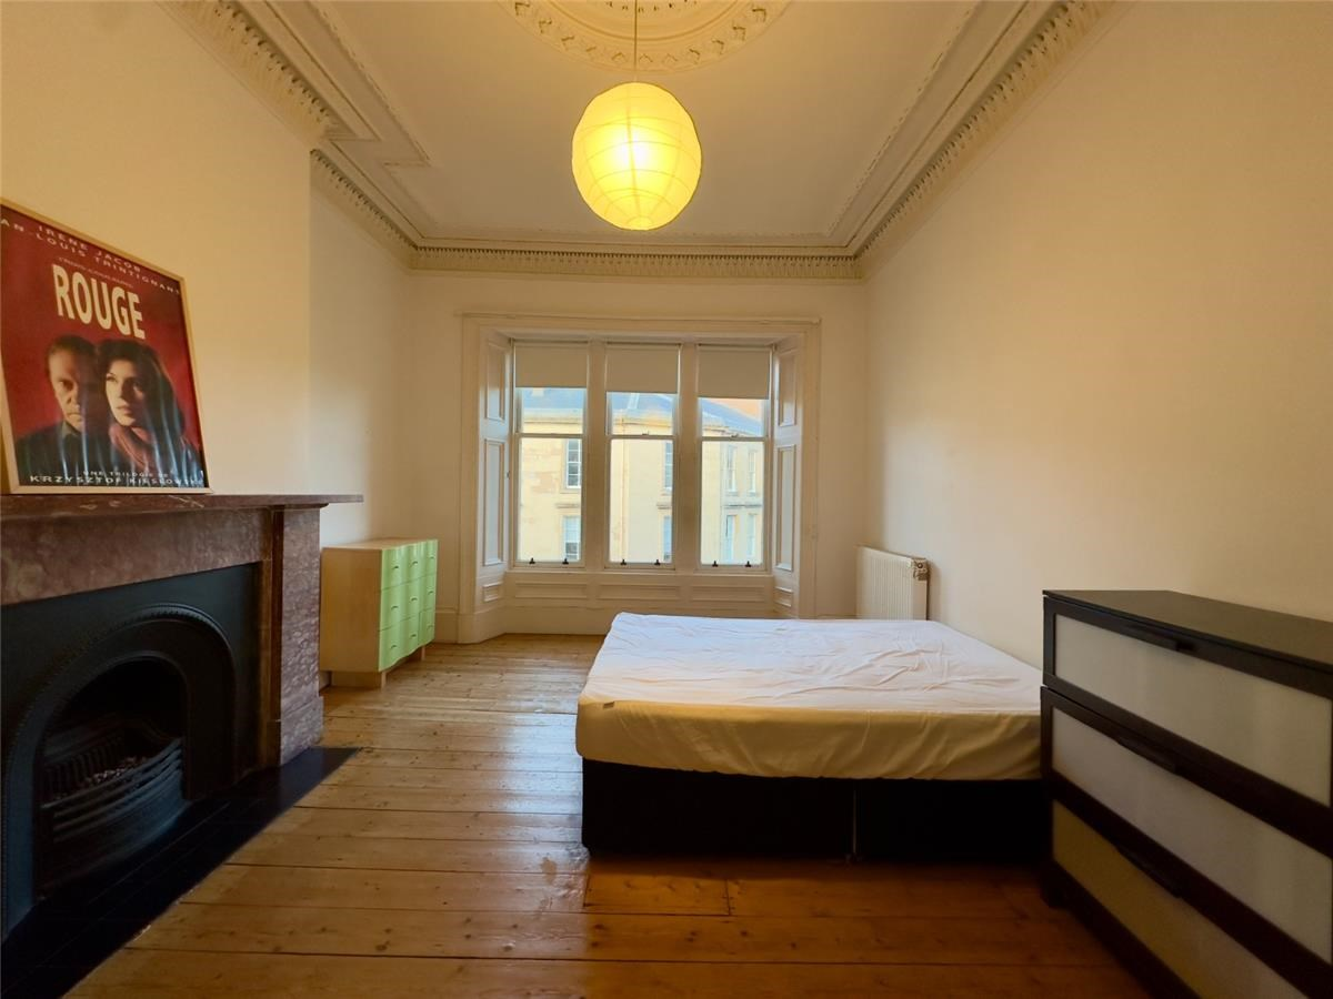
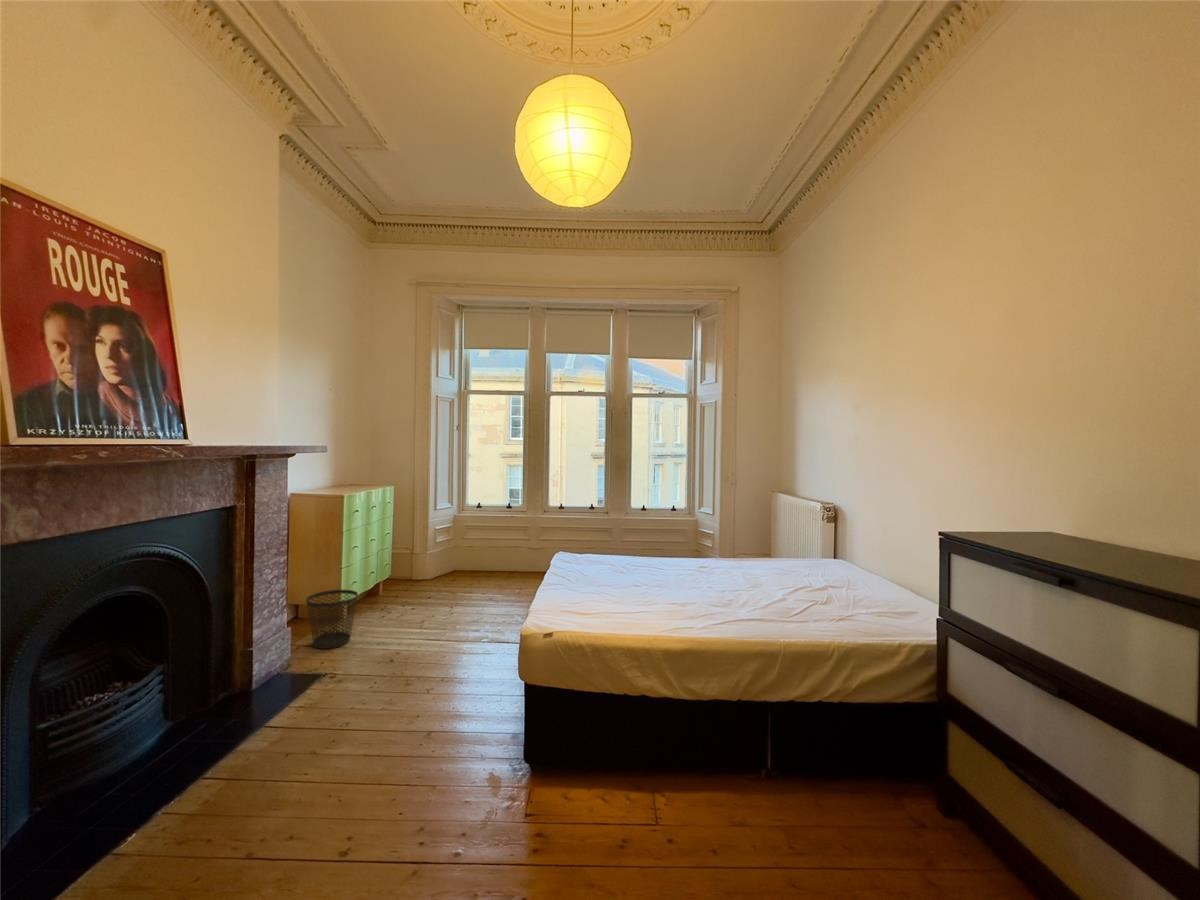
+ wastebasket [305,589,359,650]
